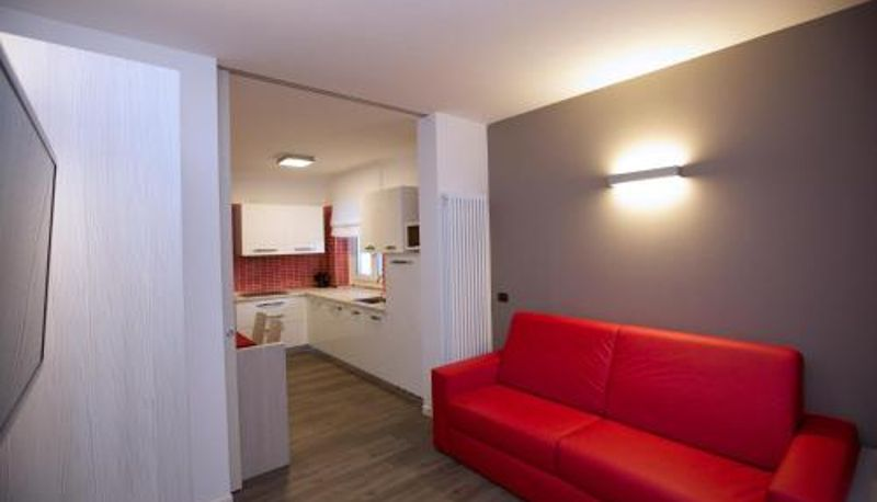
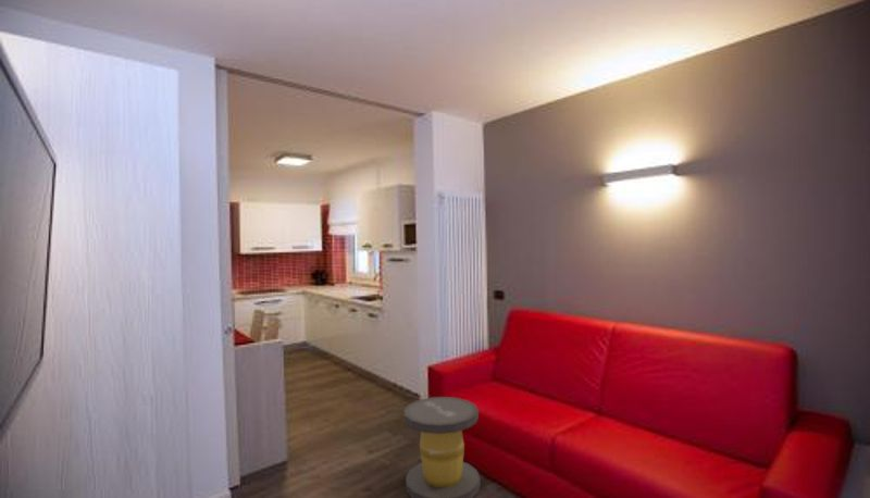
+ stool [402,396,482,498]
